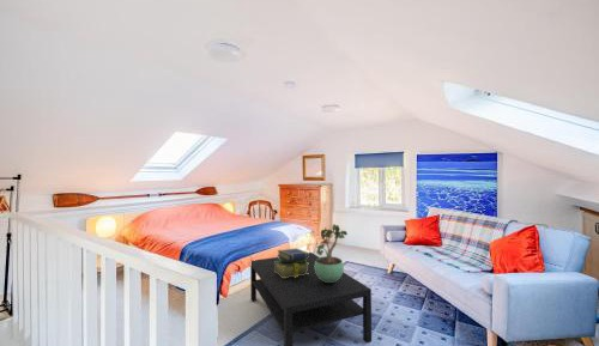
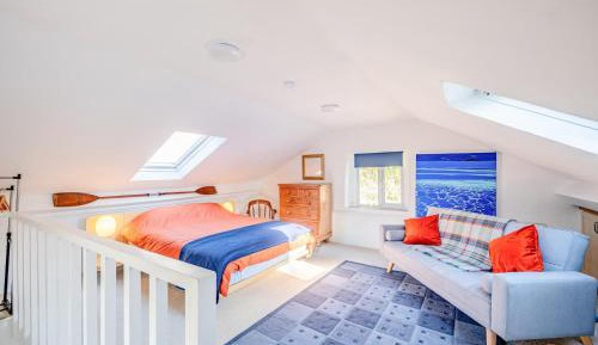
- stack of books [274,247,309,278]
- potted plant [314,223,349,283]
- coffee table [249,251,373,346]
